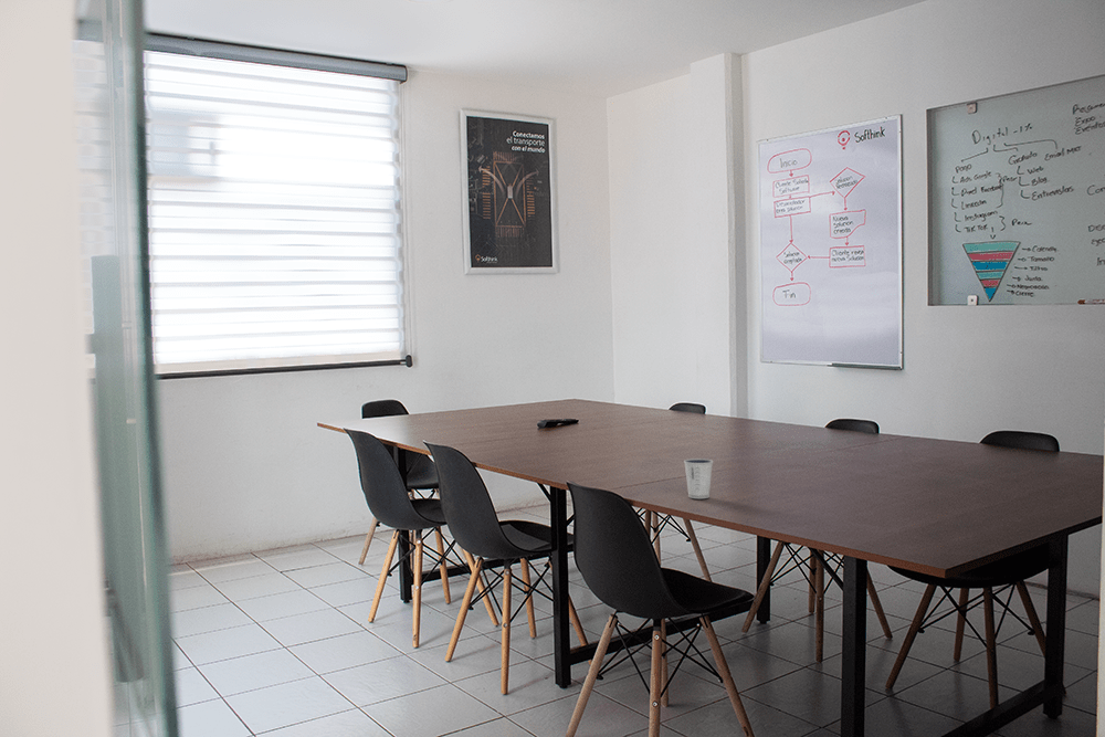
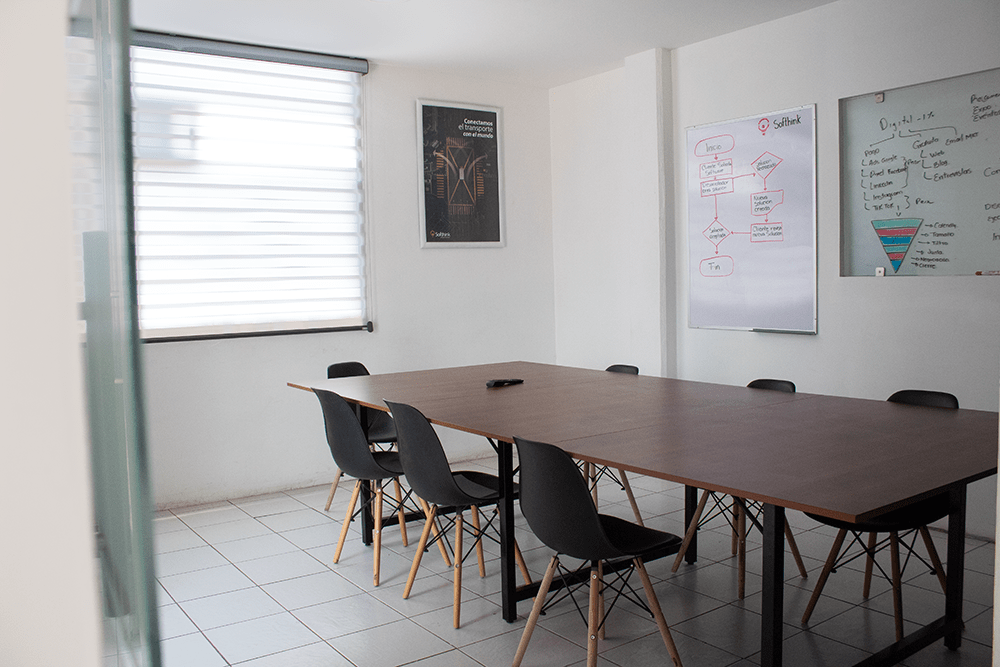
- dixie cup [683,457,714,499]
